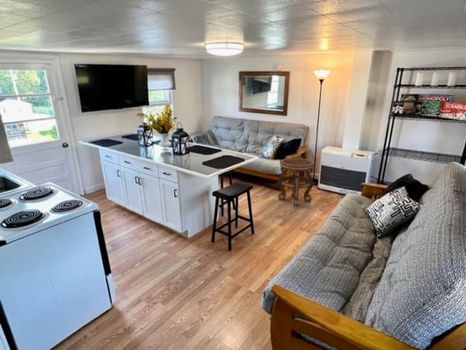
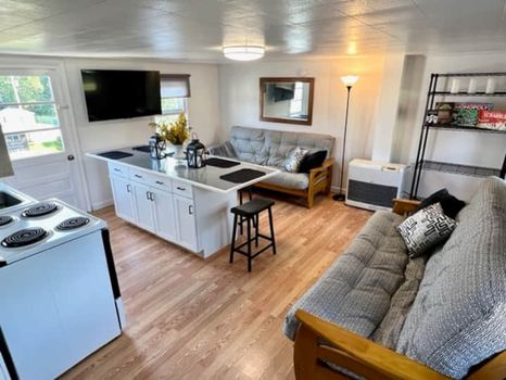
- side table [277,157,315,206]
